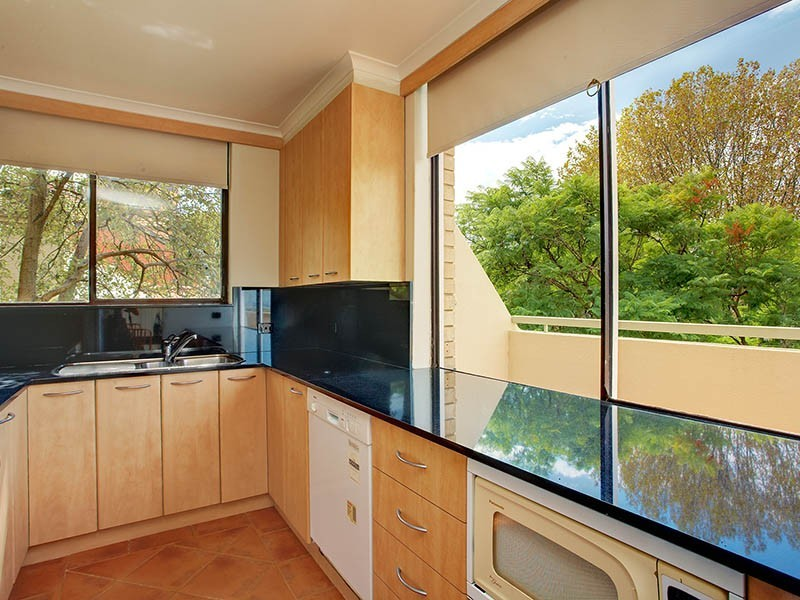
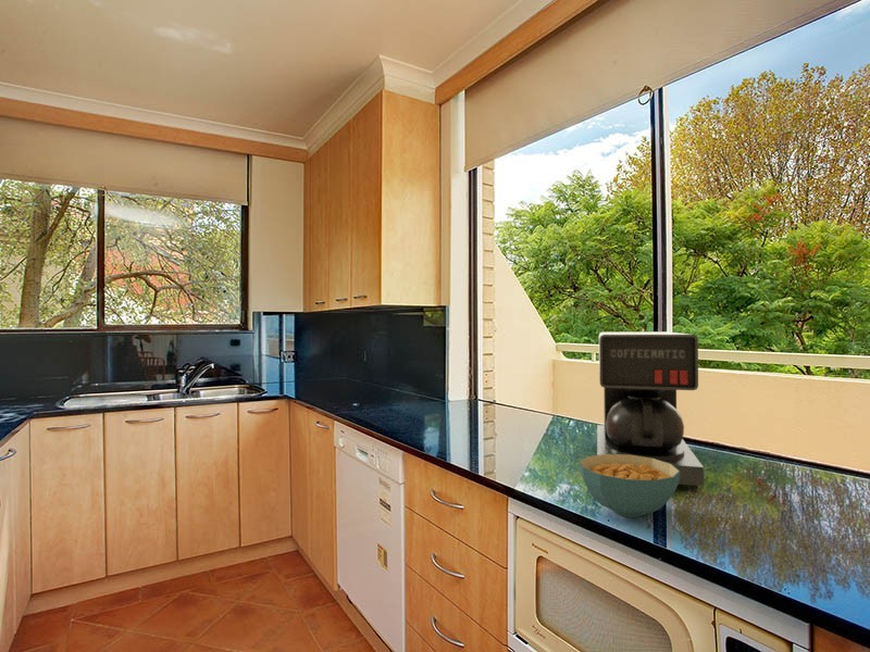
+ coffee maker [596,330,705,490]
+ cereal bowl [579,454,680,518]
